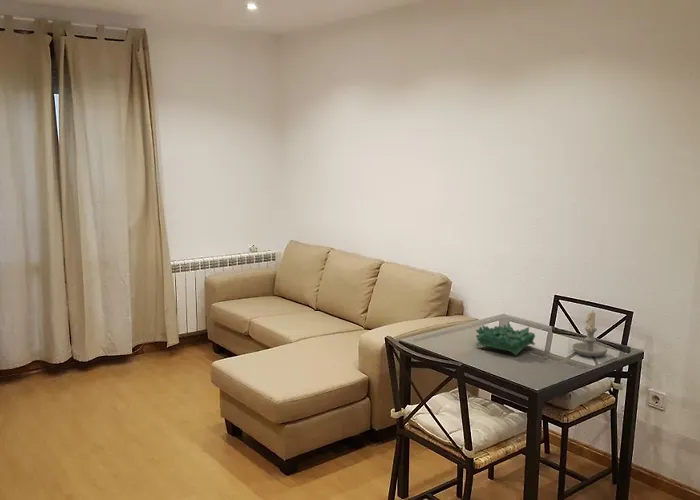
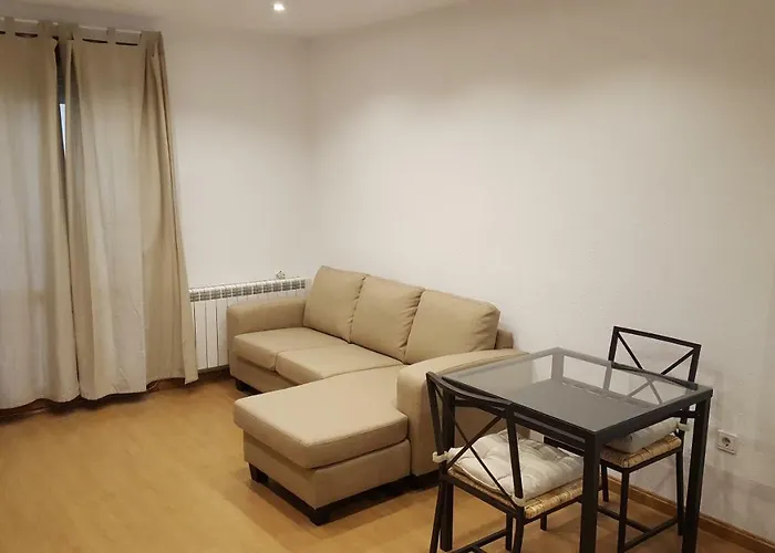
- decorative bowl [475,322,536,356]
- candle [572,308,608,357]
